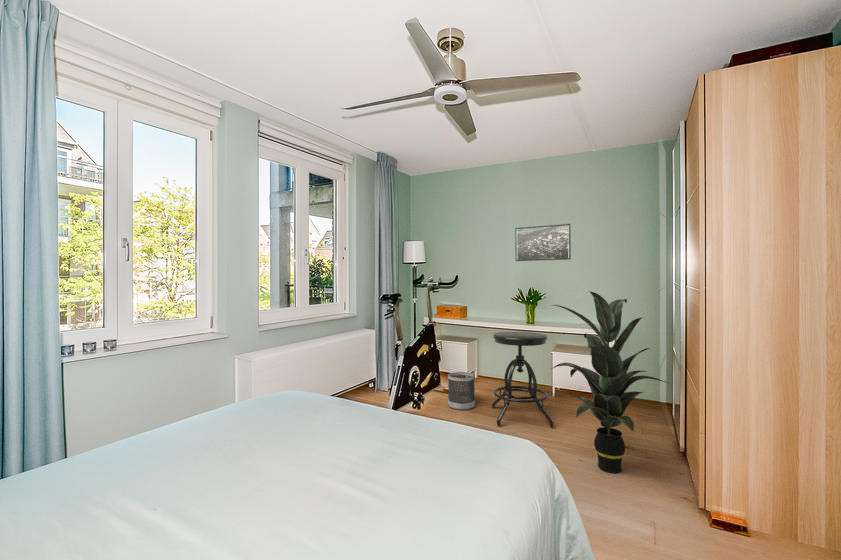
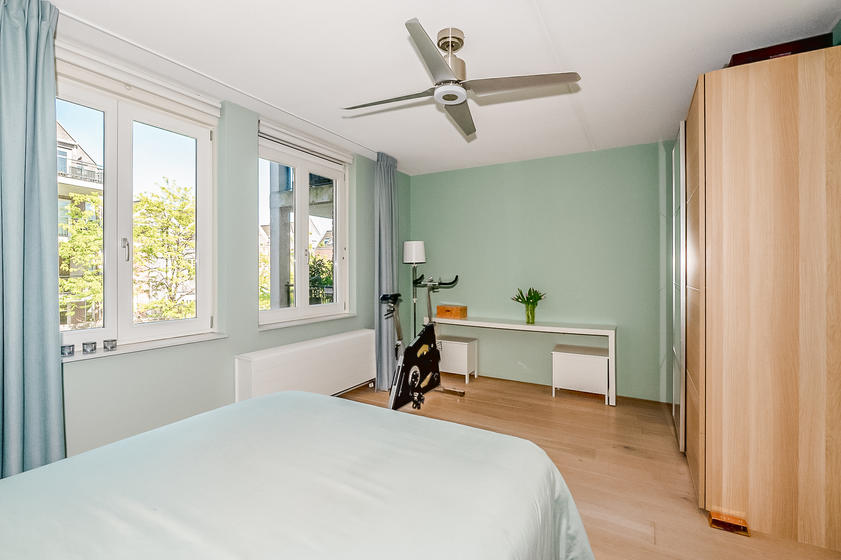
- stool [491,331,554,428]
- wastebasket [447,371,476,411]
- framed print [514,223,572,262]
- indoor plant [549,290,669,474]
